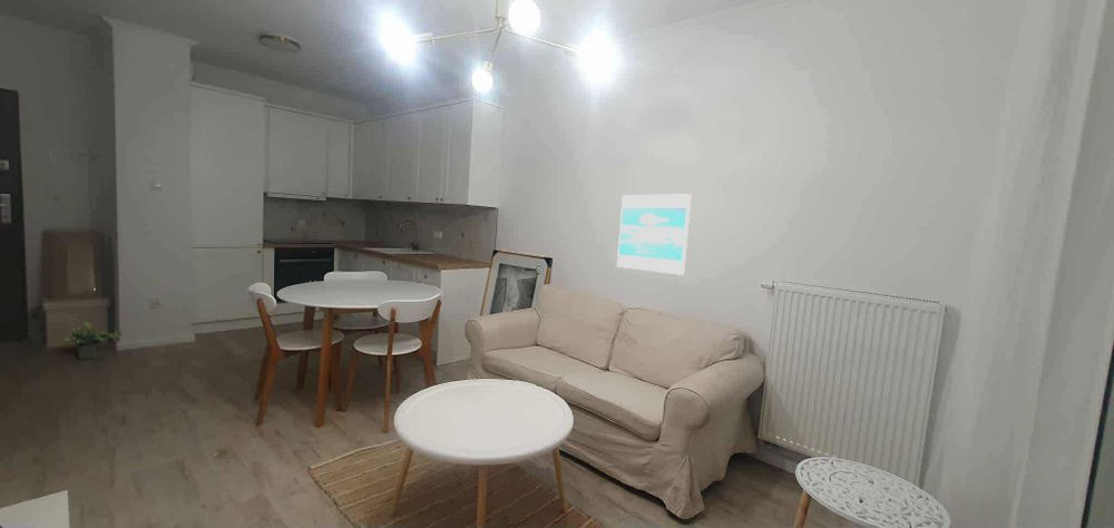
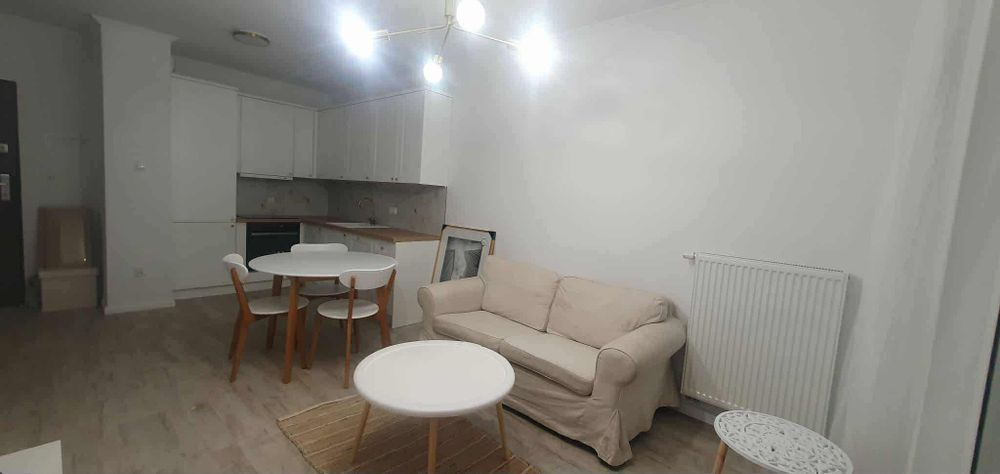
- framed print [616,193,692,276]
- potted plant [63,321,124,361]
